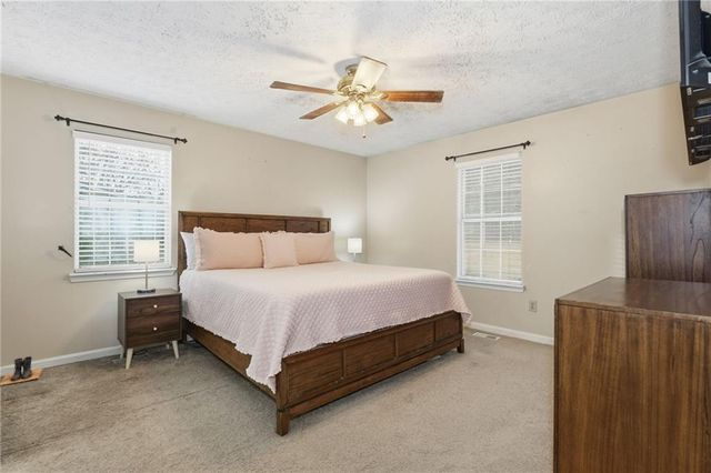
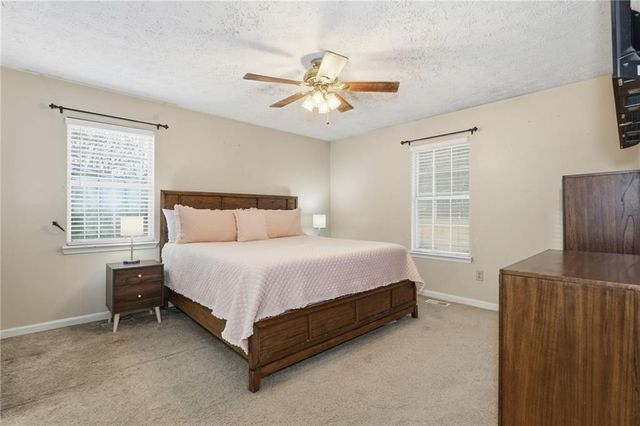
- boots [0,355,43,386]
